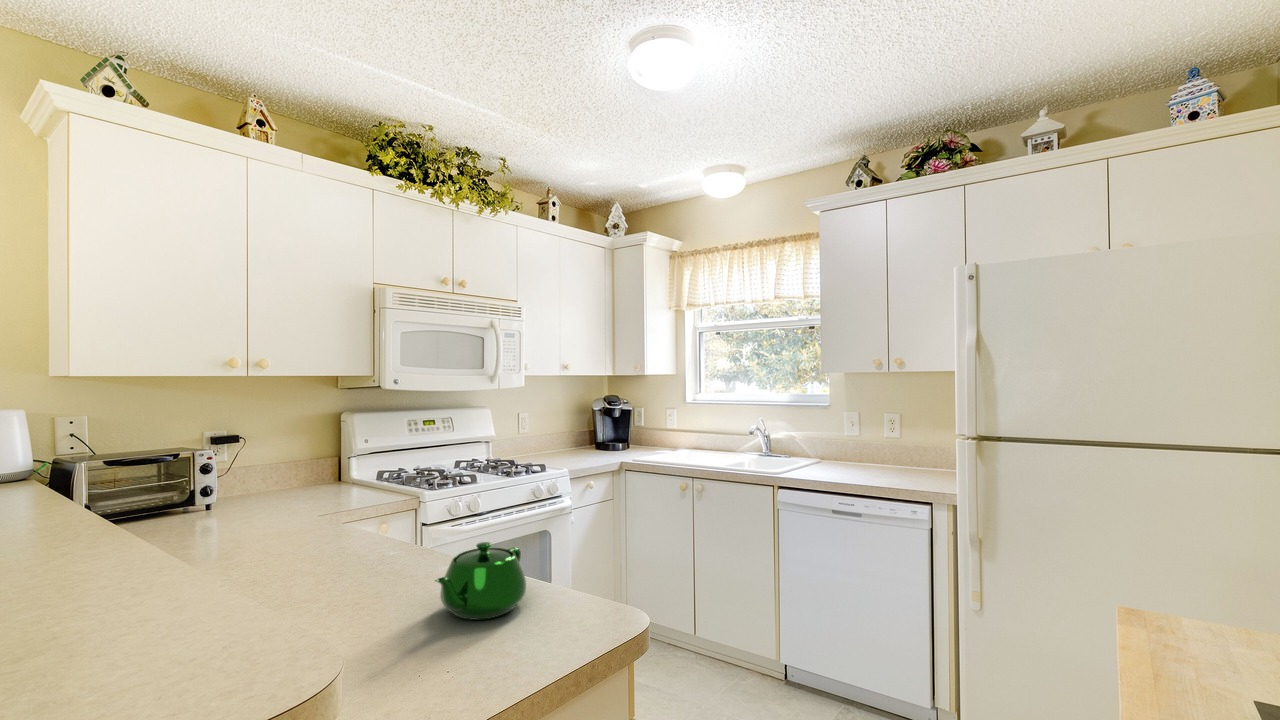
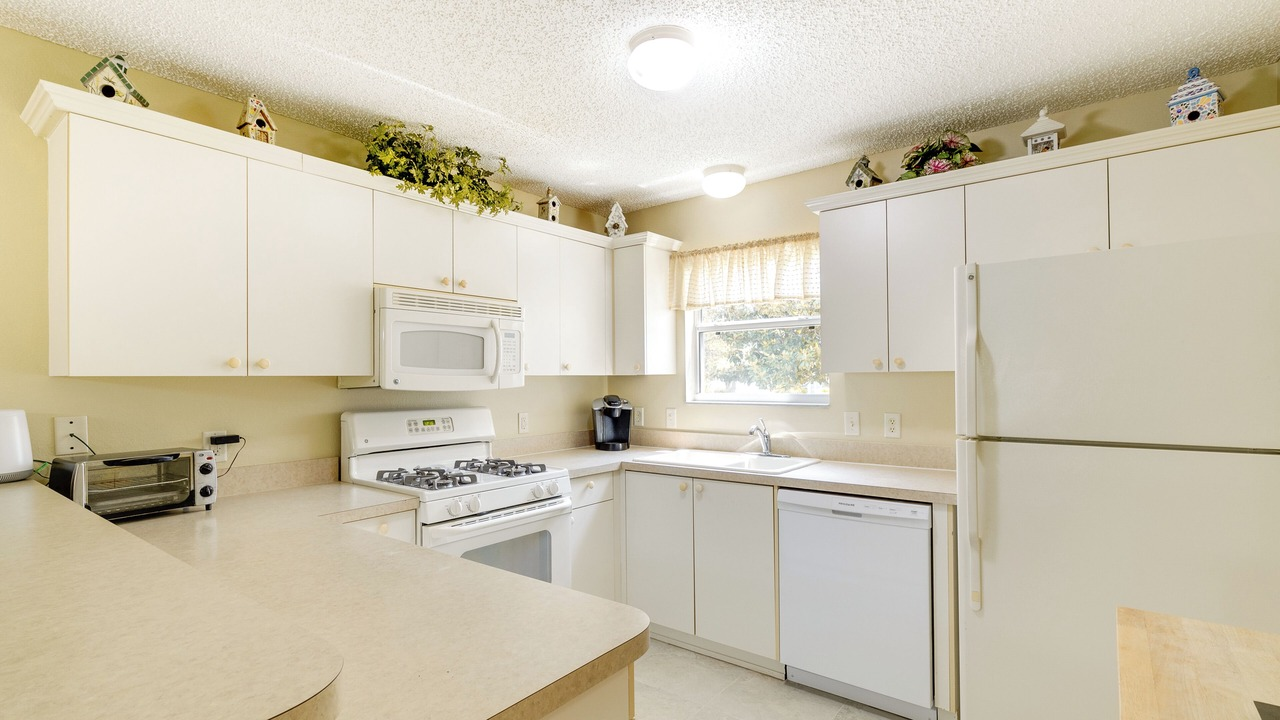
- teapot [434,541,527,621]
